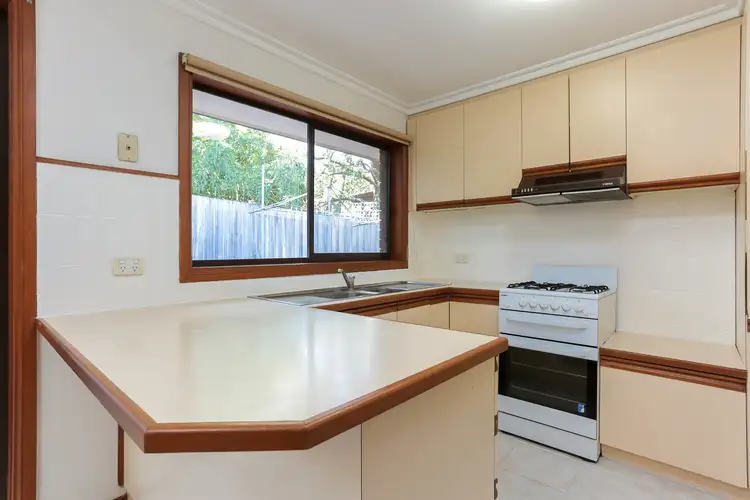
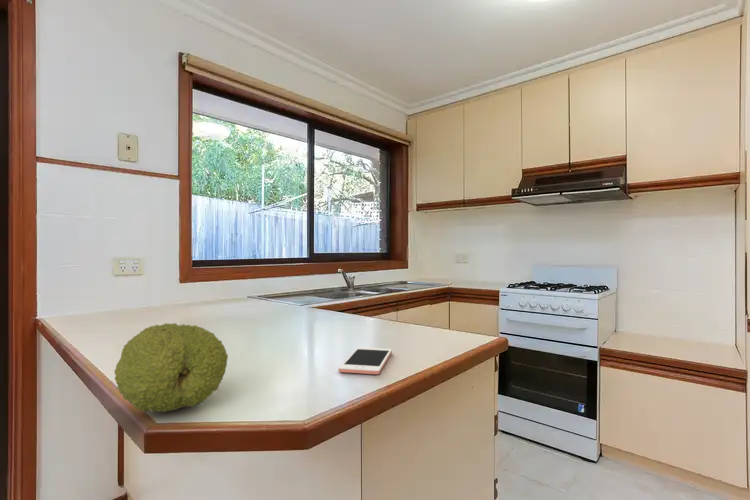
+ fruit [113,322,229,414]
+ cell phone [338,346,393,375]
